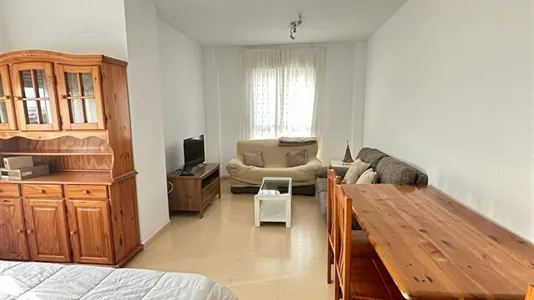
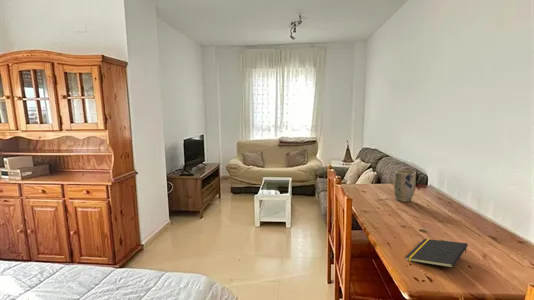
+ notepad [404,238,469,269]
+ plant pot [393,169,417,203]
